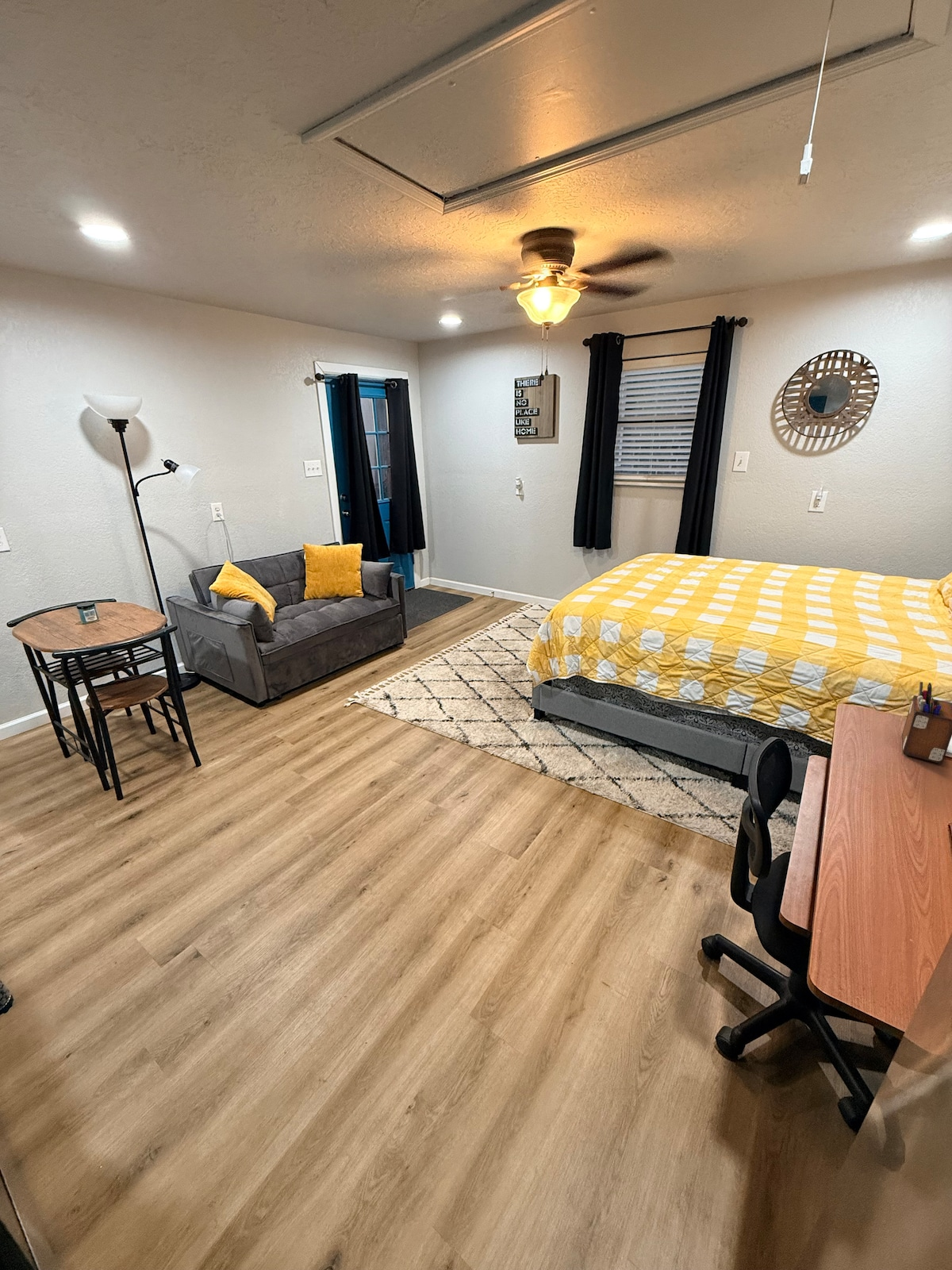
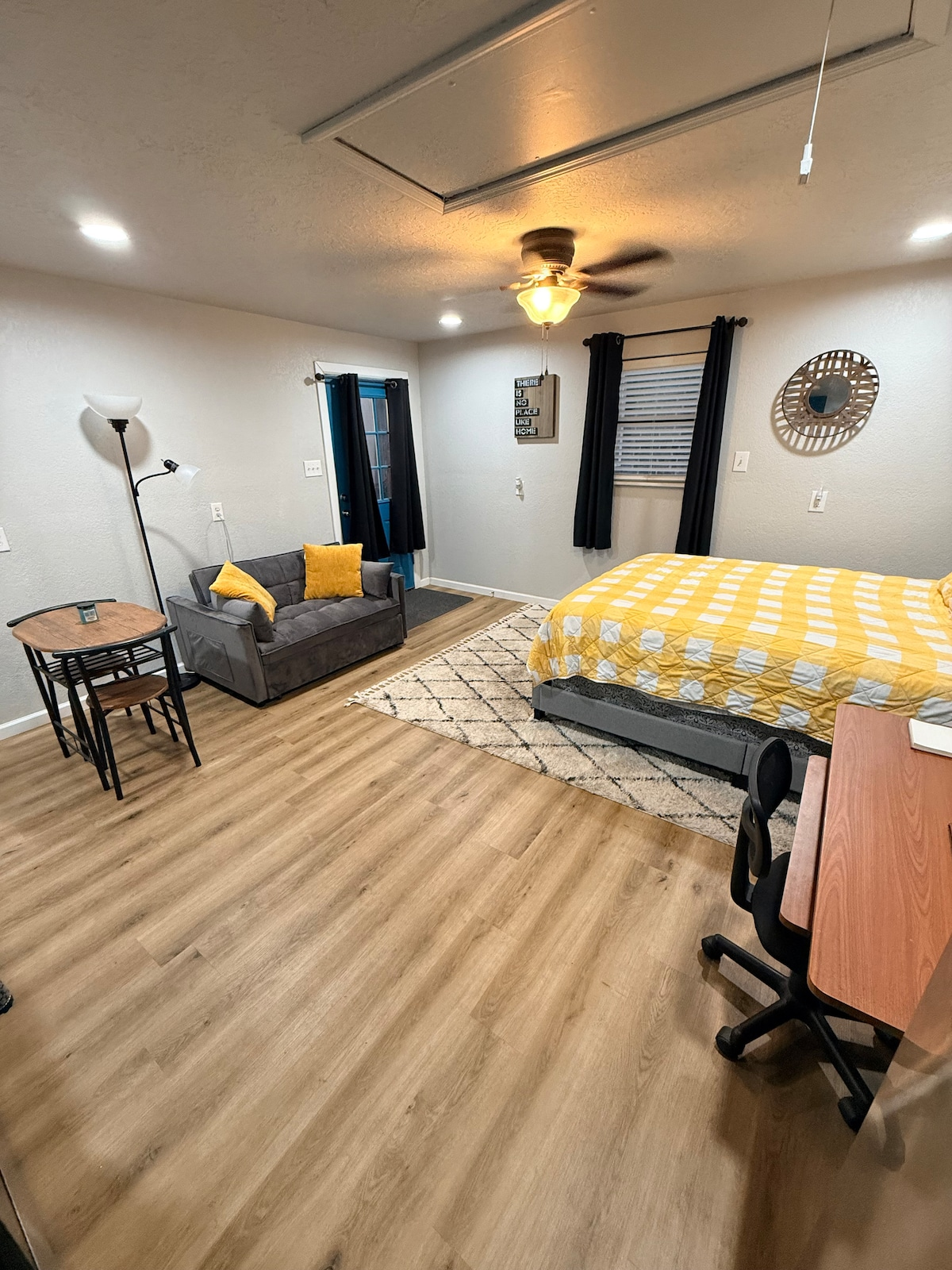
- desk organizer [901,681,952,764]
